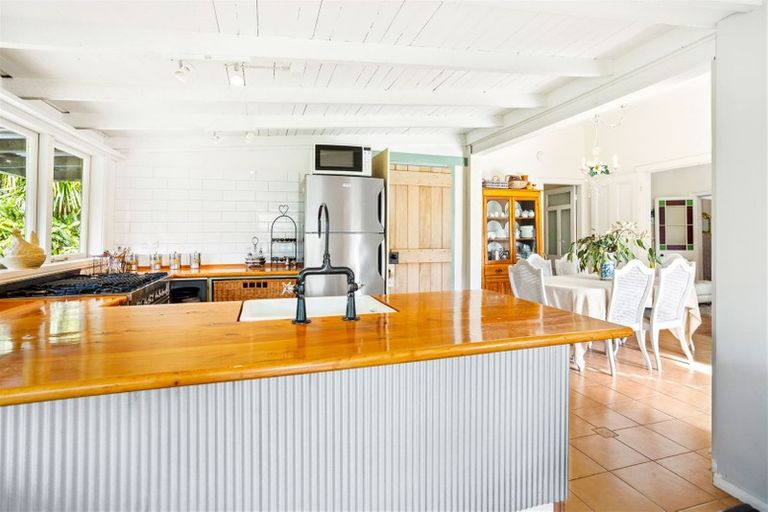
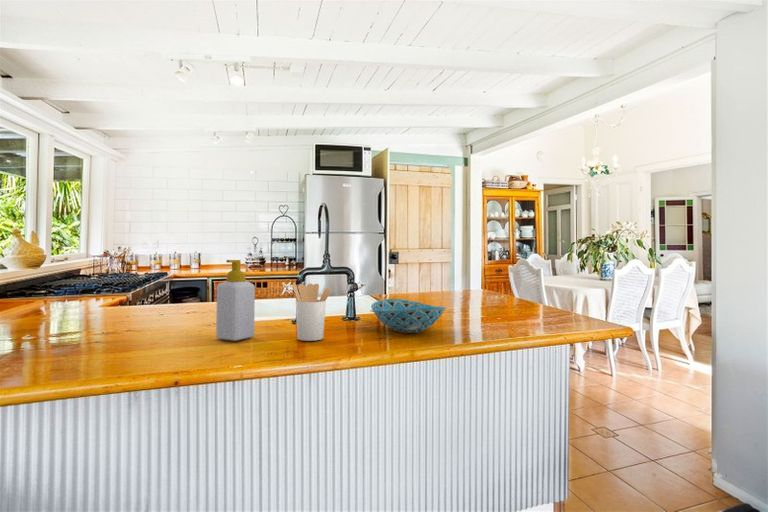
+ utensil holder [292,282,332,342]
+ soap bottle [215,259,256,342]
+ bowl [370,298,447,334]
